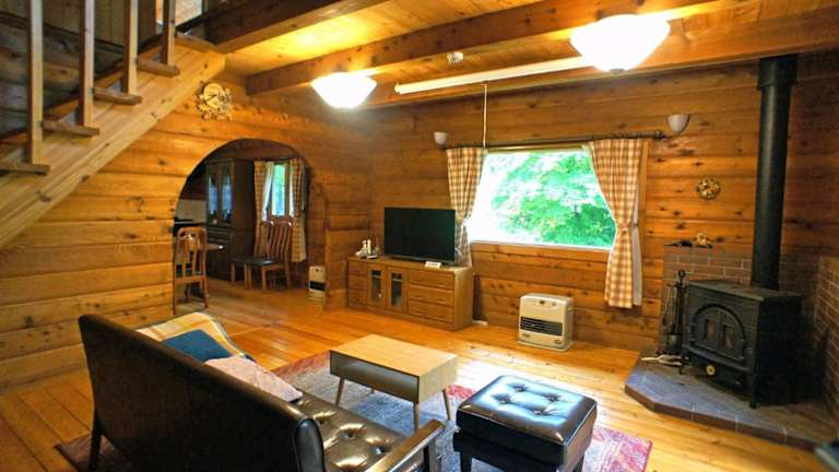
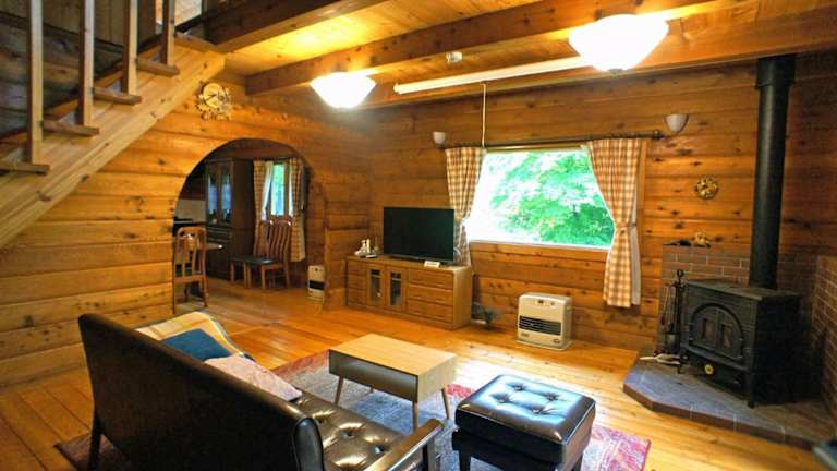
+ decorative plant [468,302,511,329]
